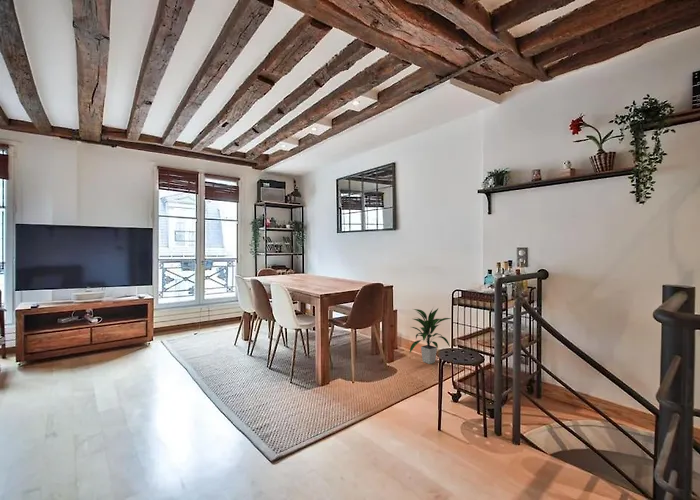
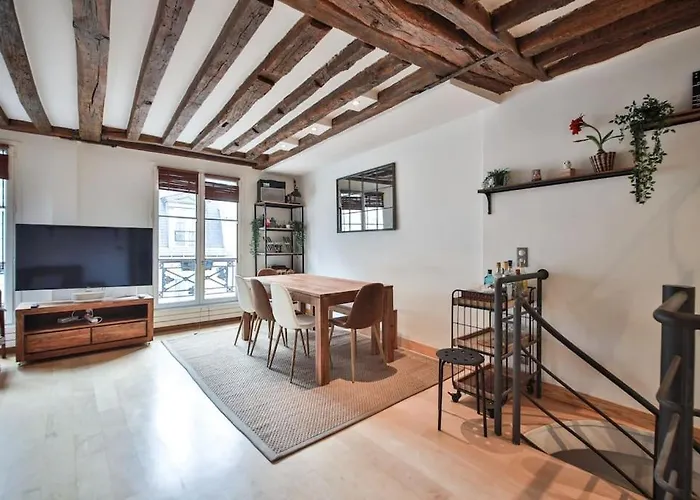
- indoor plant [409,306,452,365]
